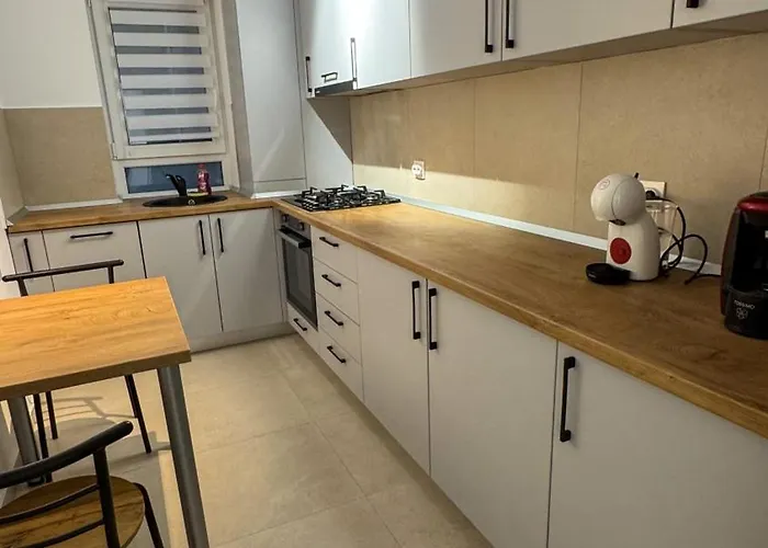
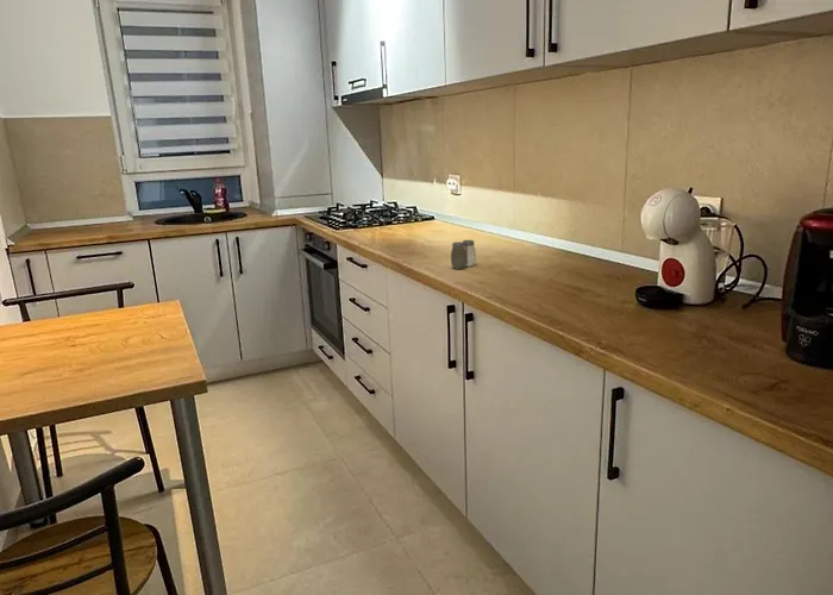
+ salt and pepper shaker [450,239,477,270]
